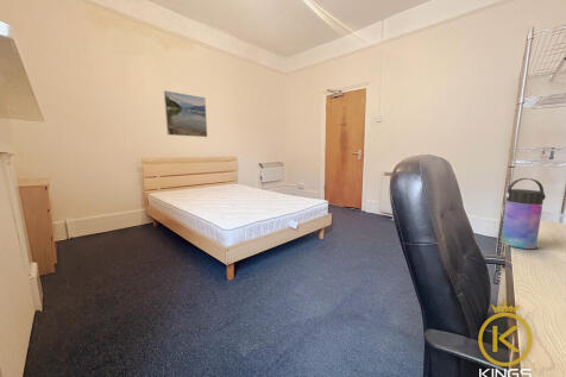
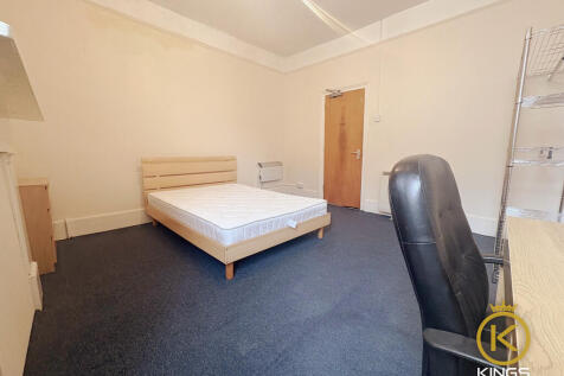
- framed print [163,89,208,138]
- water bottle [499,177,547,250]
